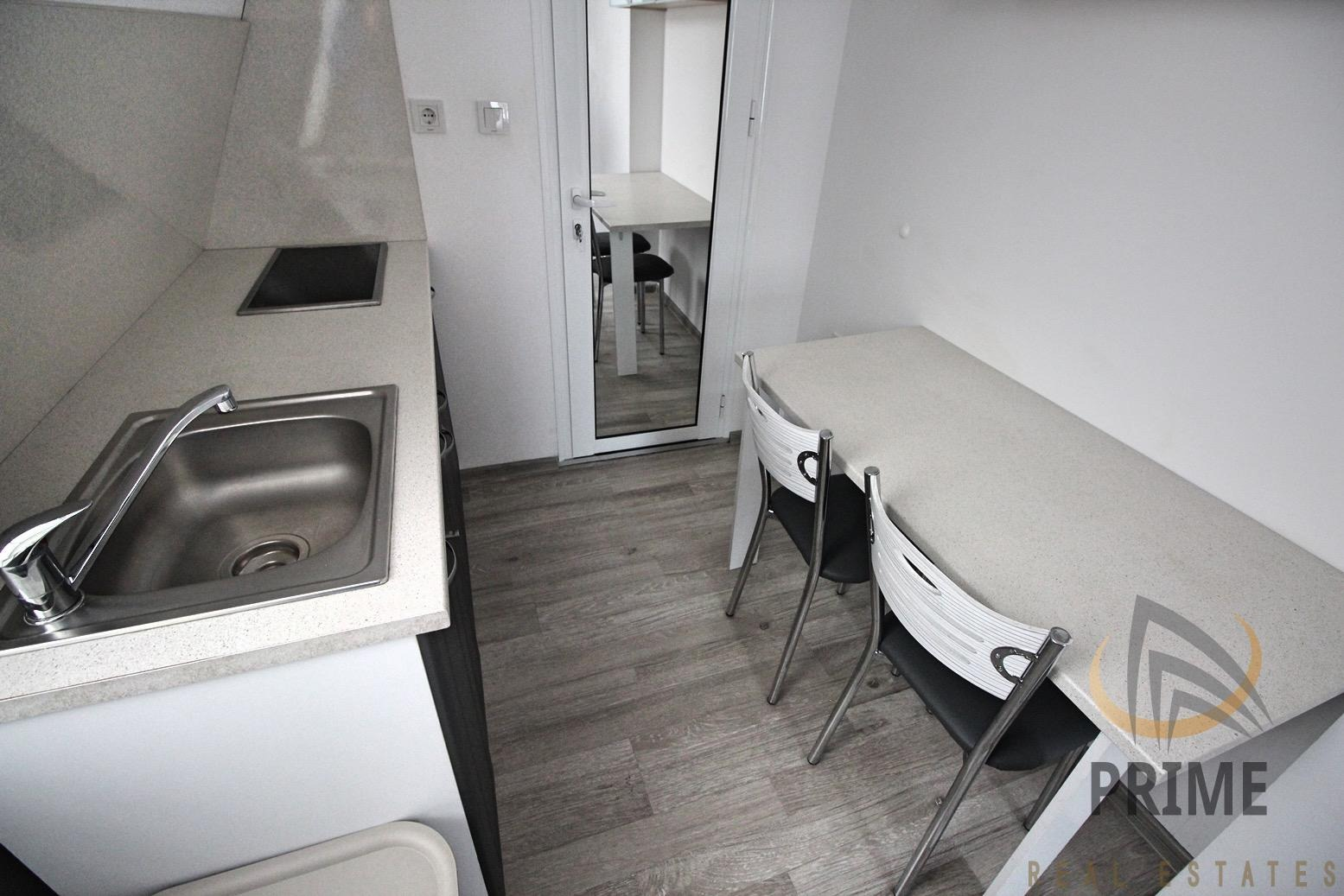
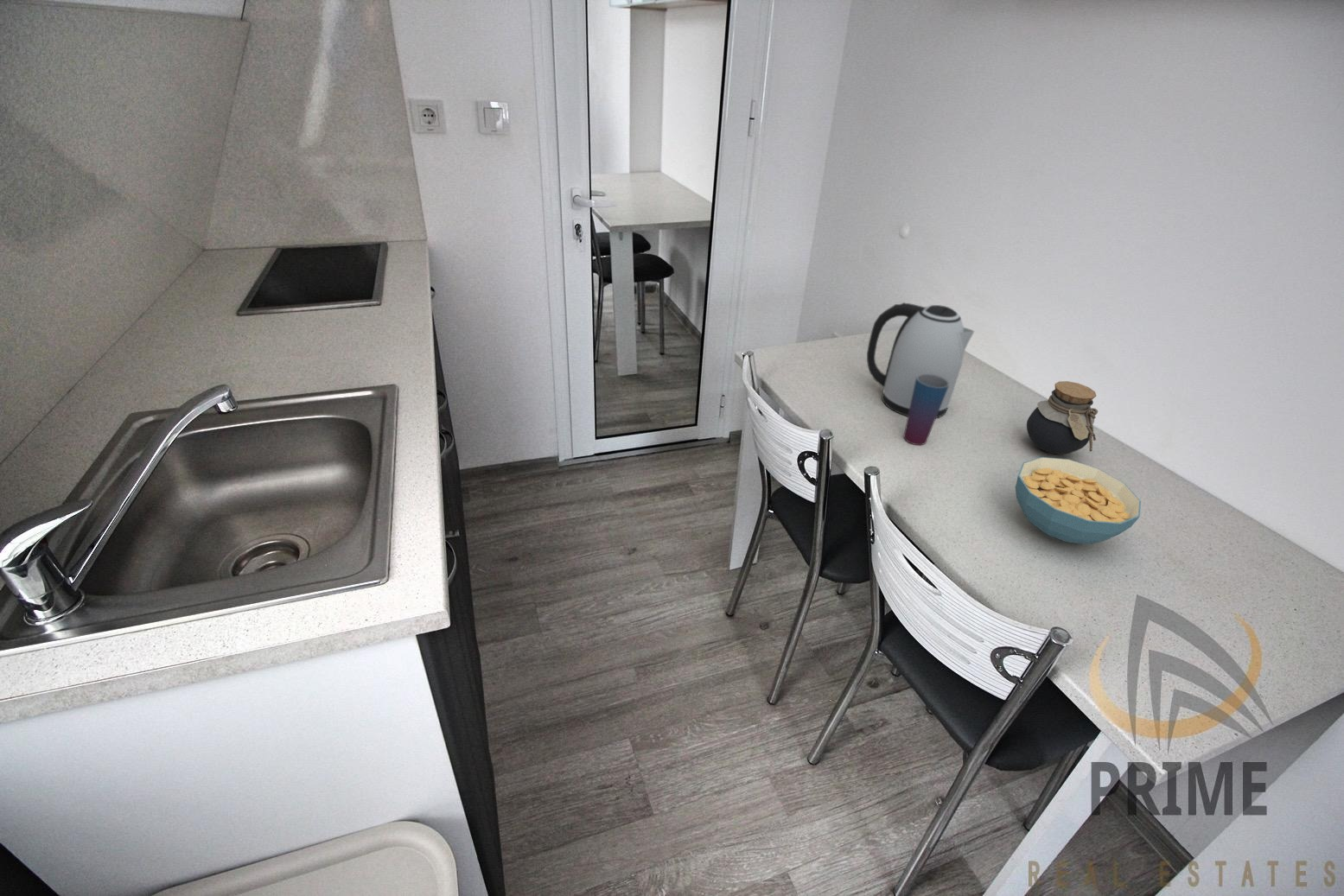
+ cereal bowl [1015,456,1142,545]
+ cup [902,373,949,446]
+ jar [1026,380,1099,455]
+ kettle [866,302,975,419]
